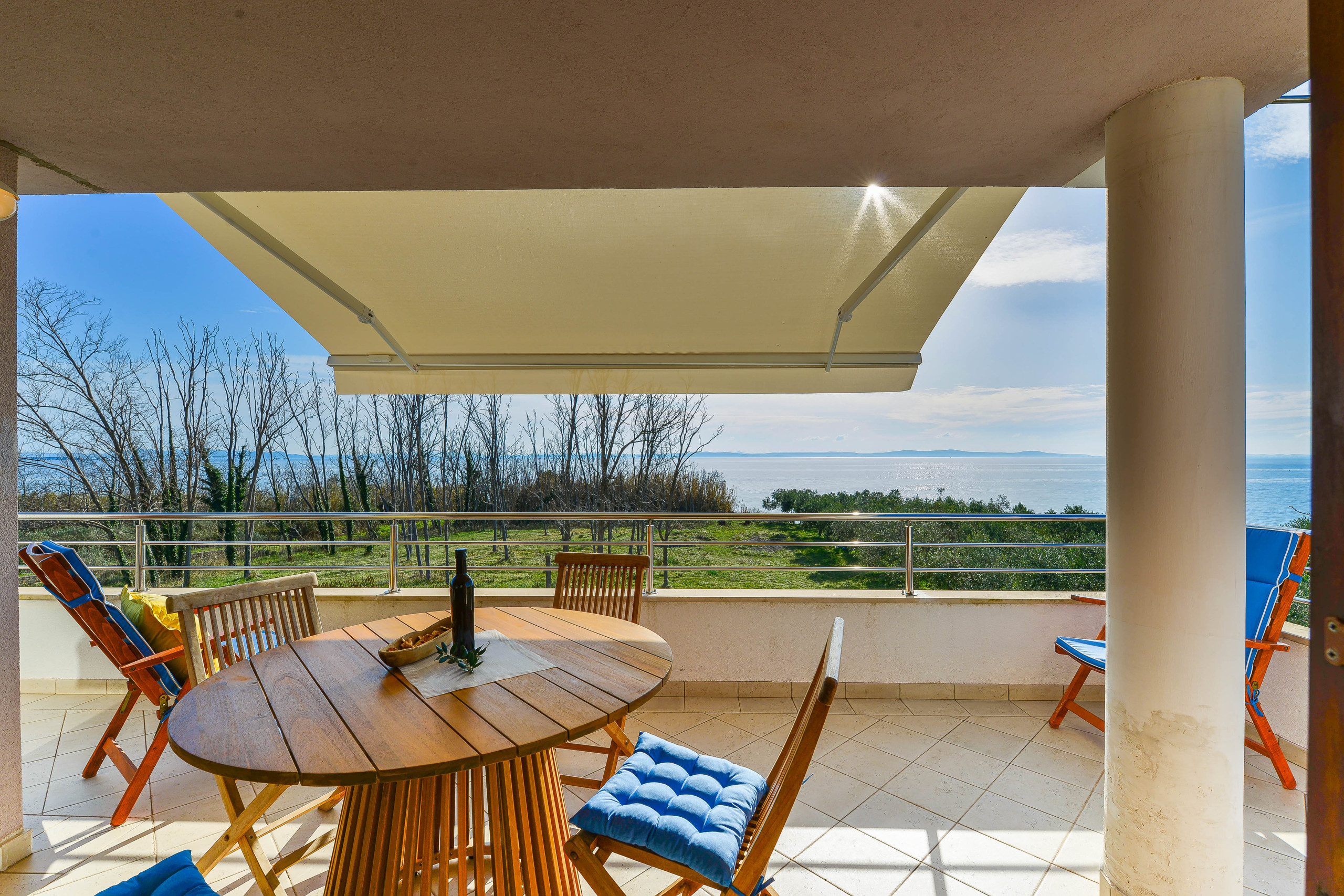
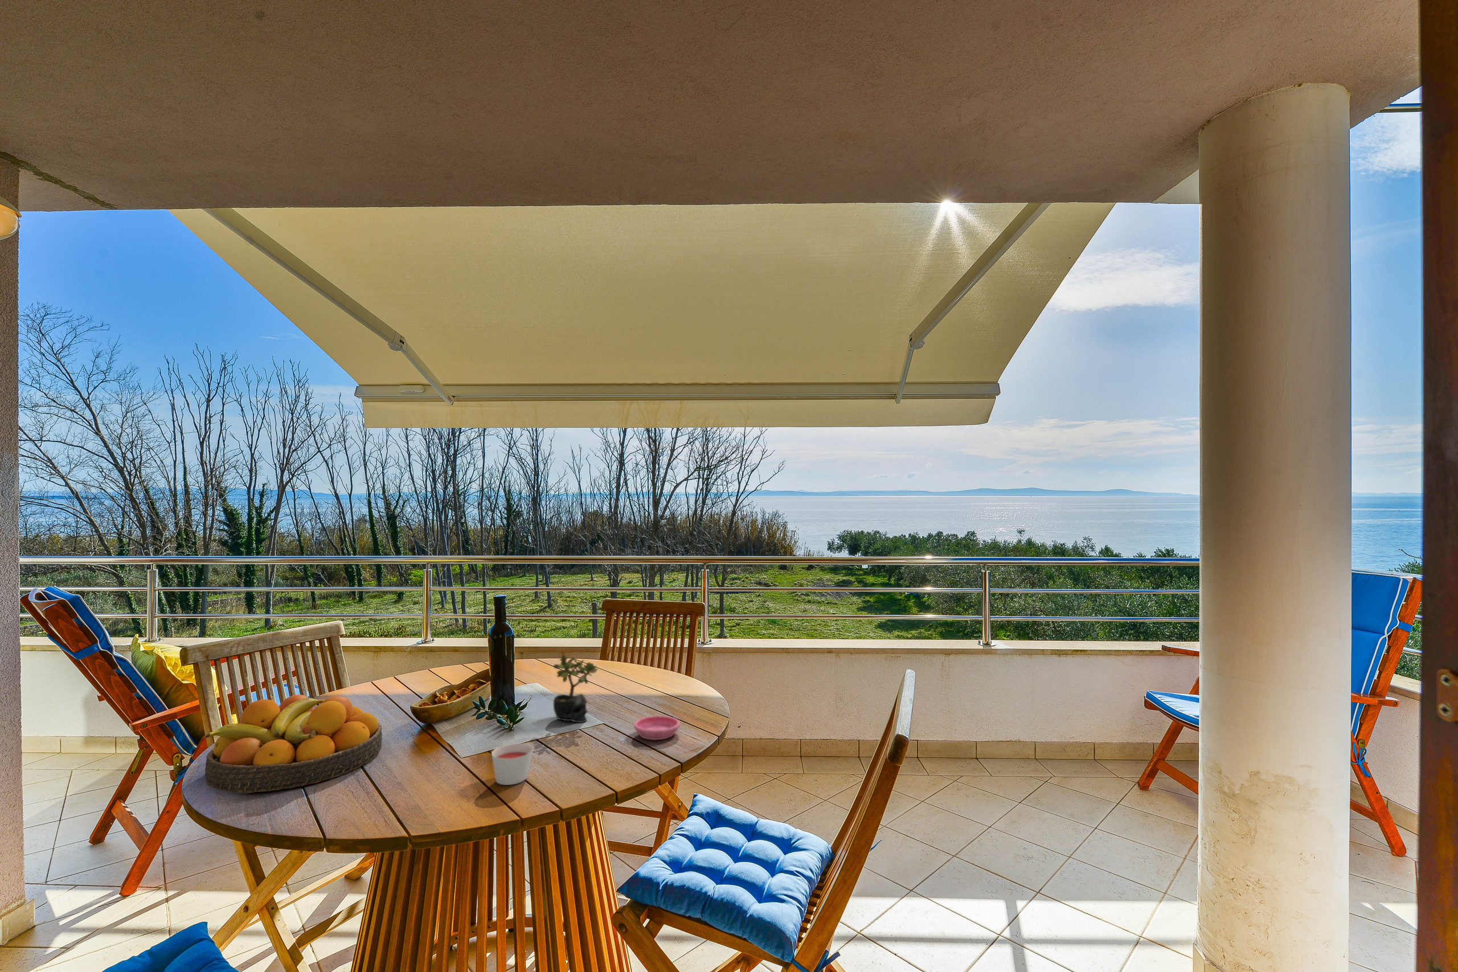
+ fruit bowl [203,694,383,794]
+ candle [491,743,534,785]
+ saucer [634,715,680,740]
+ succulent plant [552,654,599,724]
